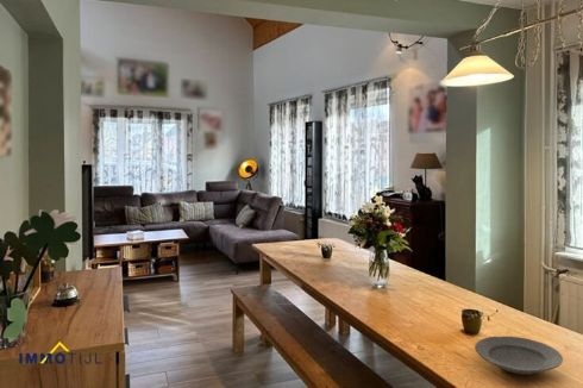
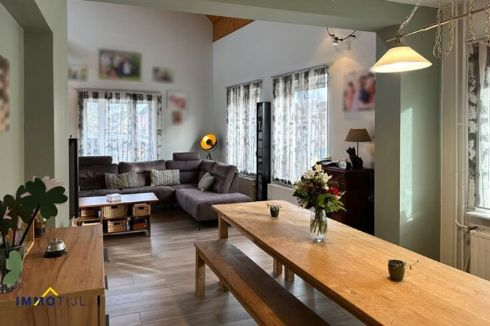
- plate [474,336,564,376]
